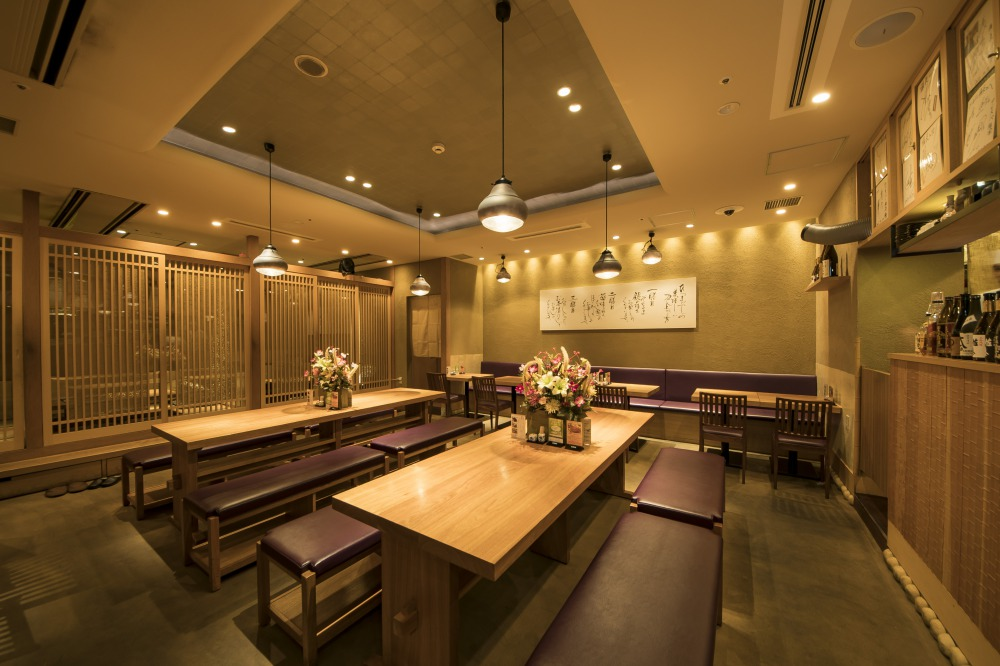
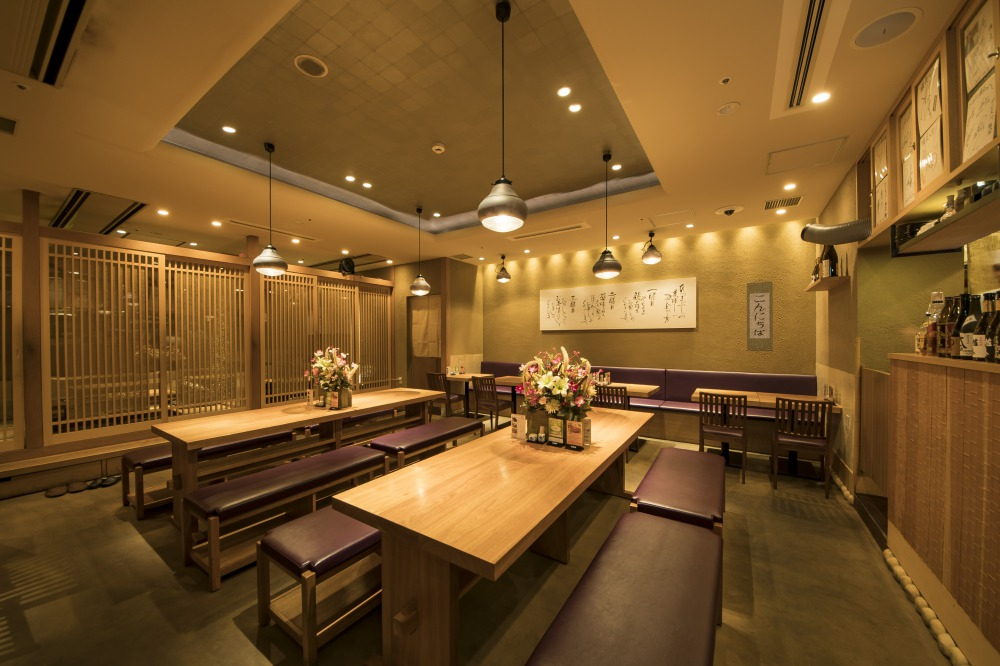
+ wall scroll [745,279,774,352]
